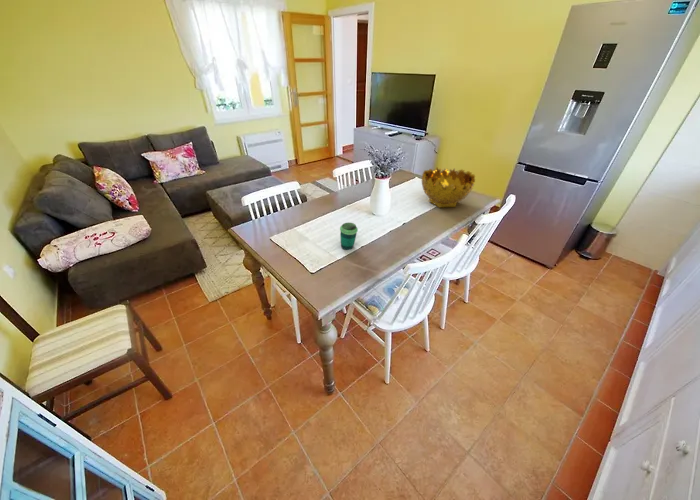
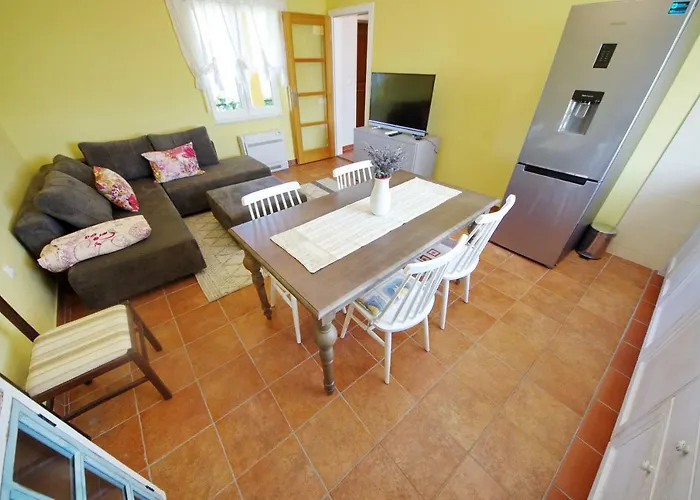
- decorative bowl [421,166,476,209]
- cup [339,222,359,251]
